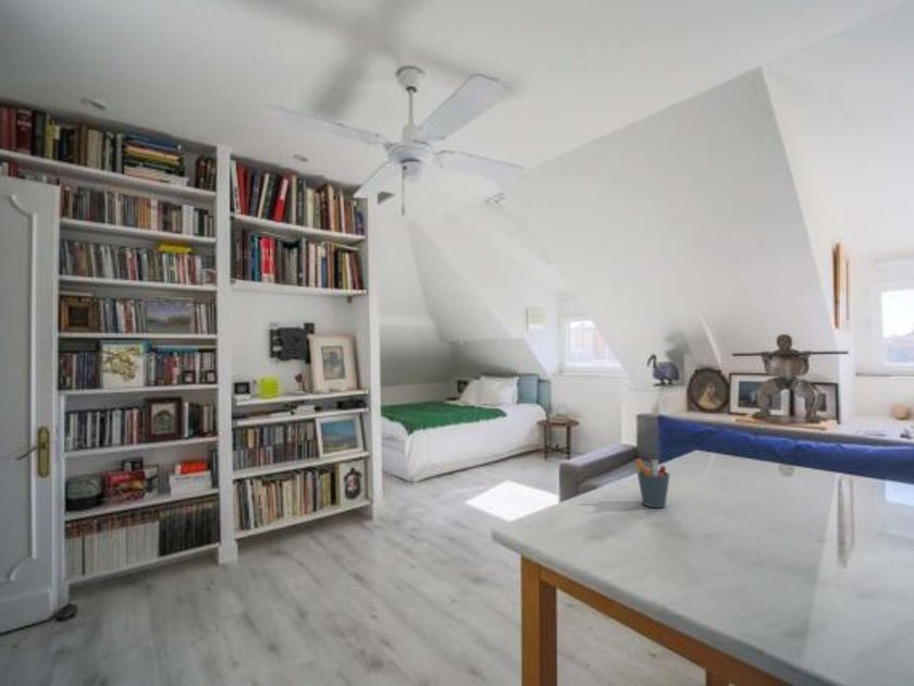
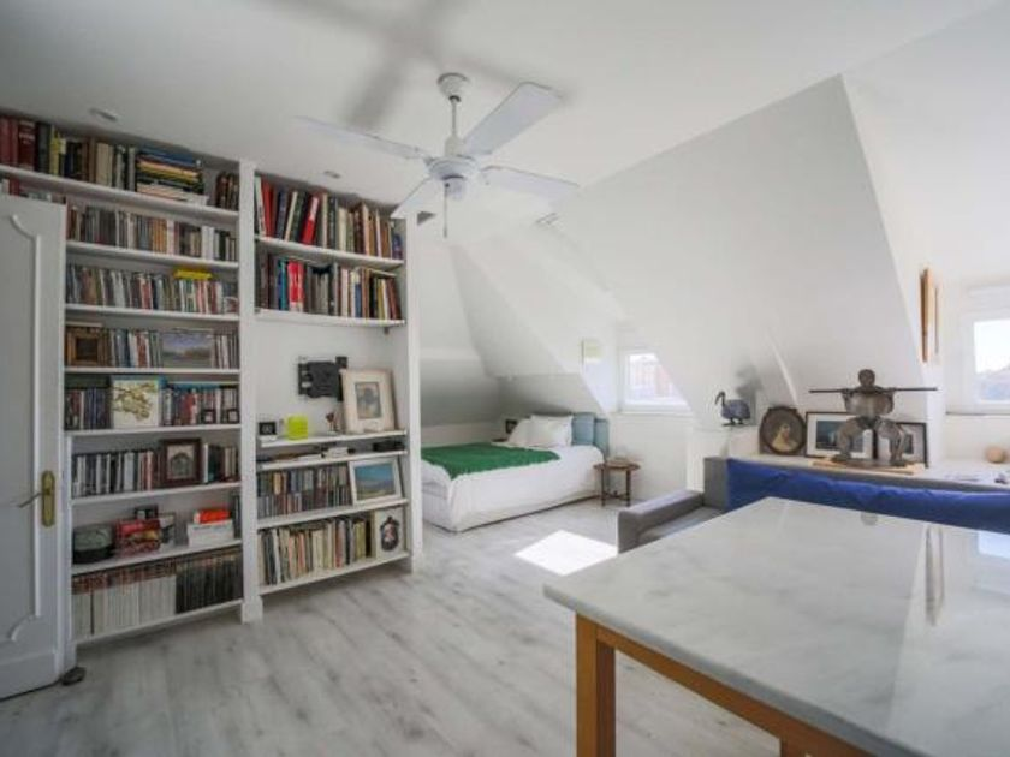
- pen holder [634,457,671,509]
